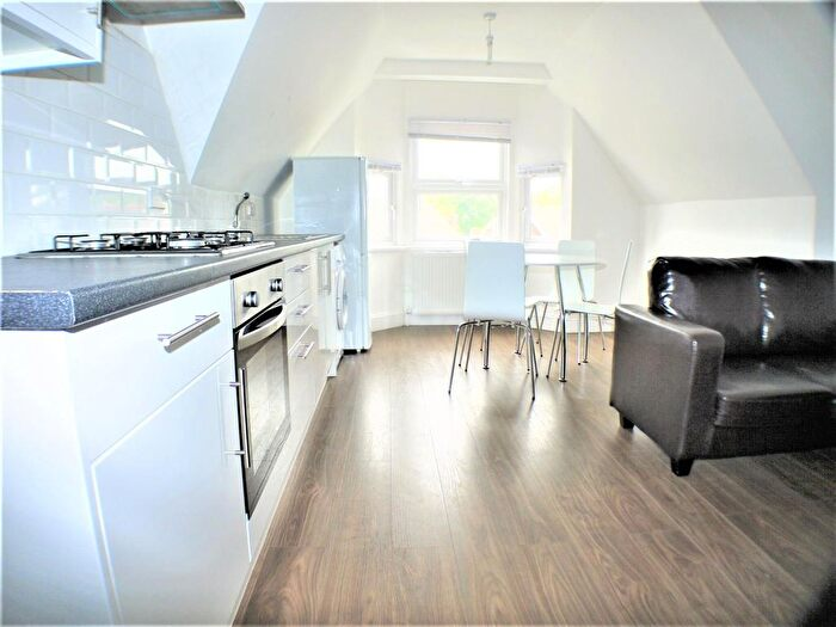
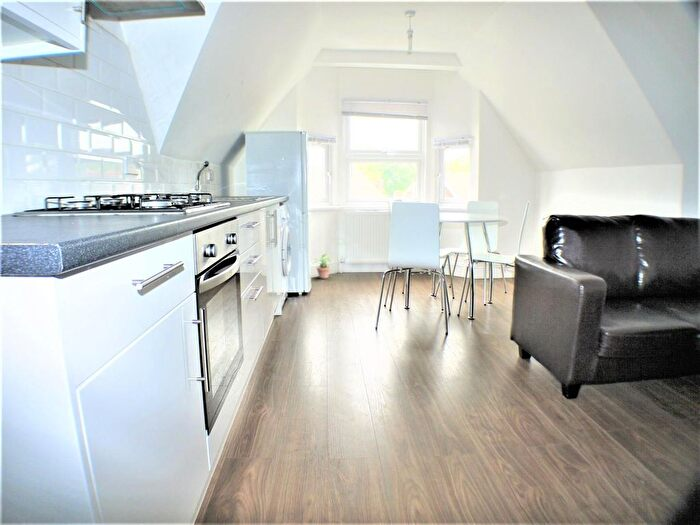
+ potted plant [312,252,332,279]
